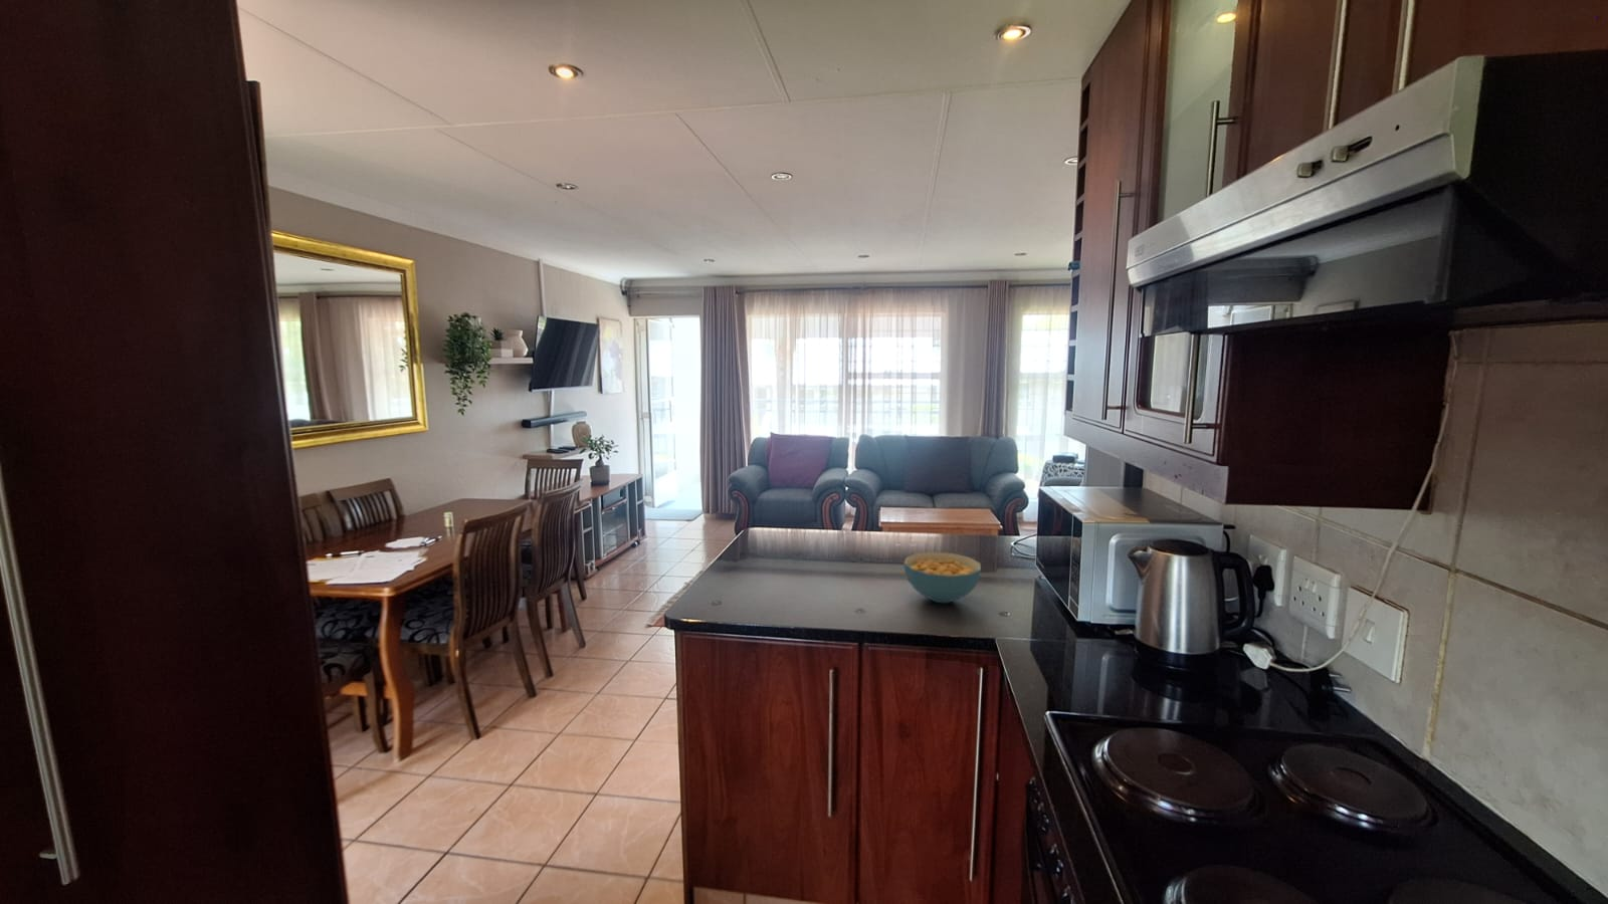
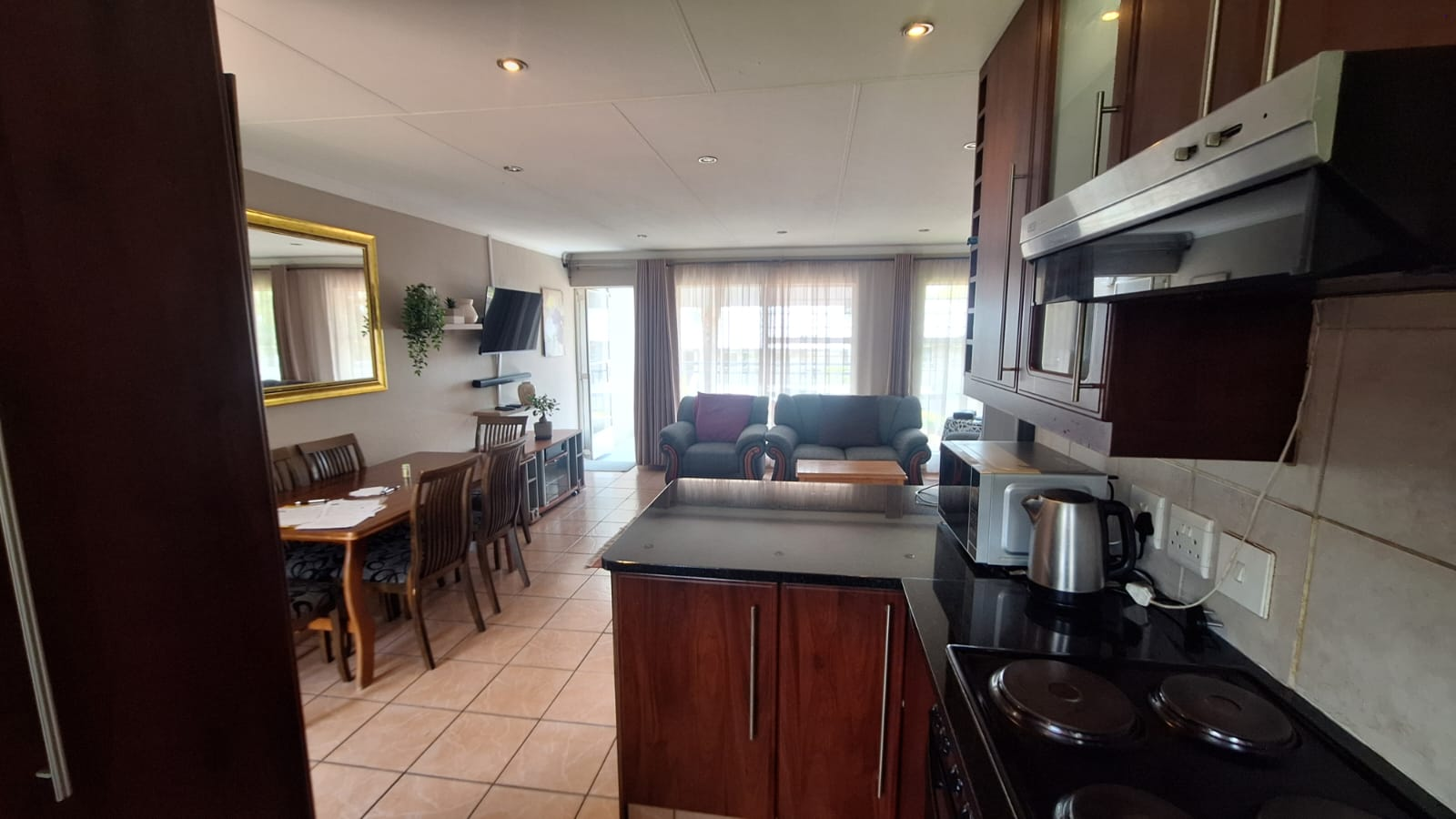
- cereal bowl [902,552,982,604]
